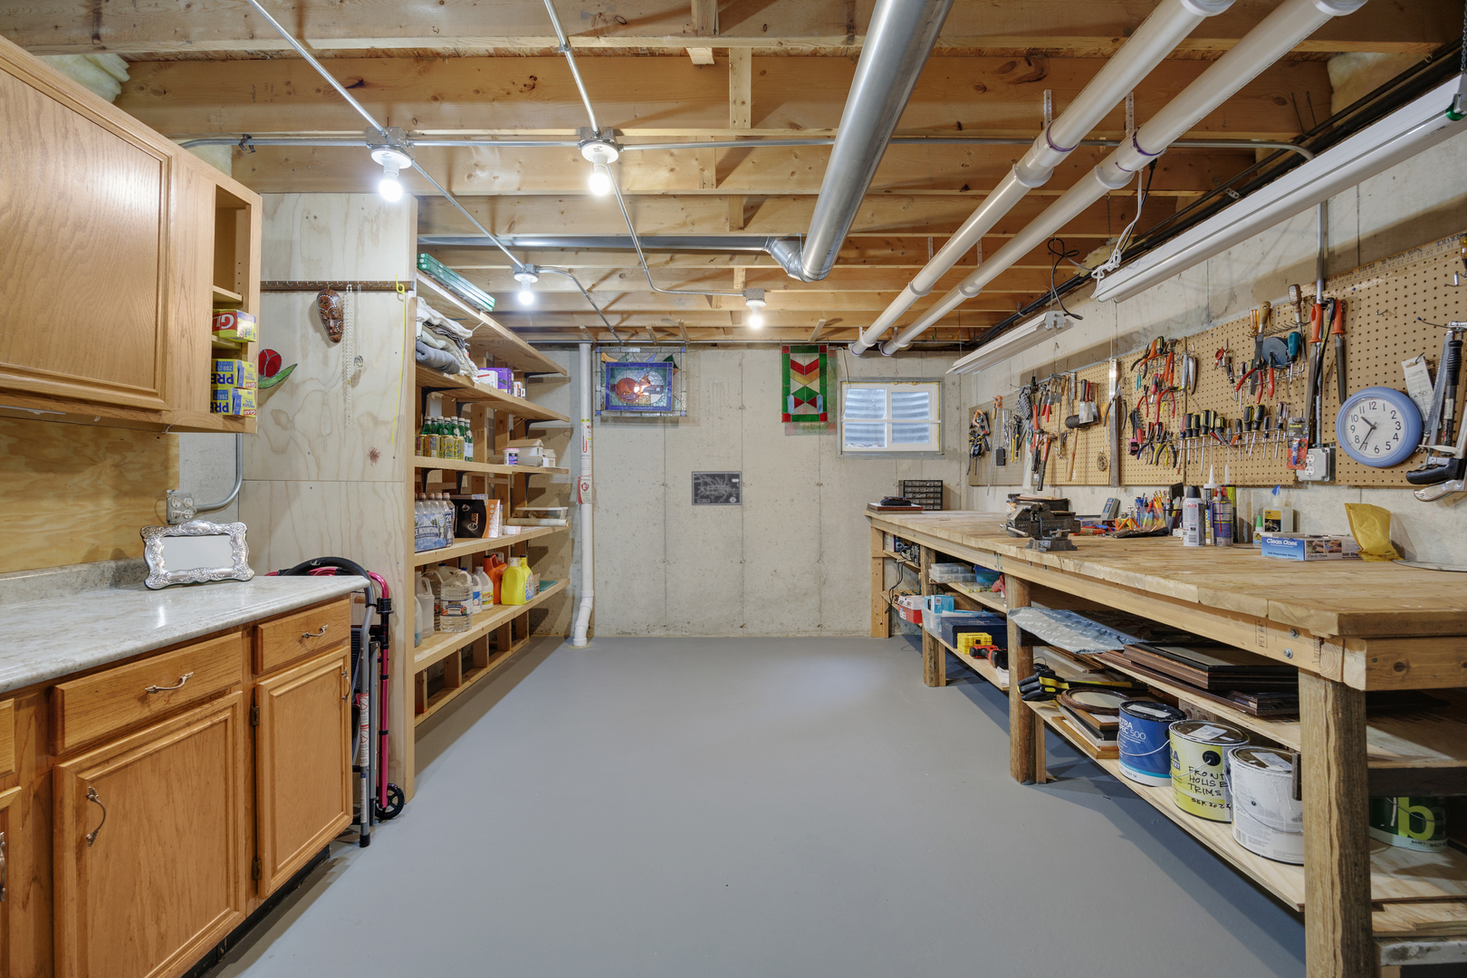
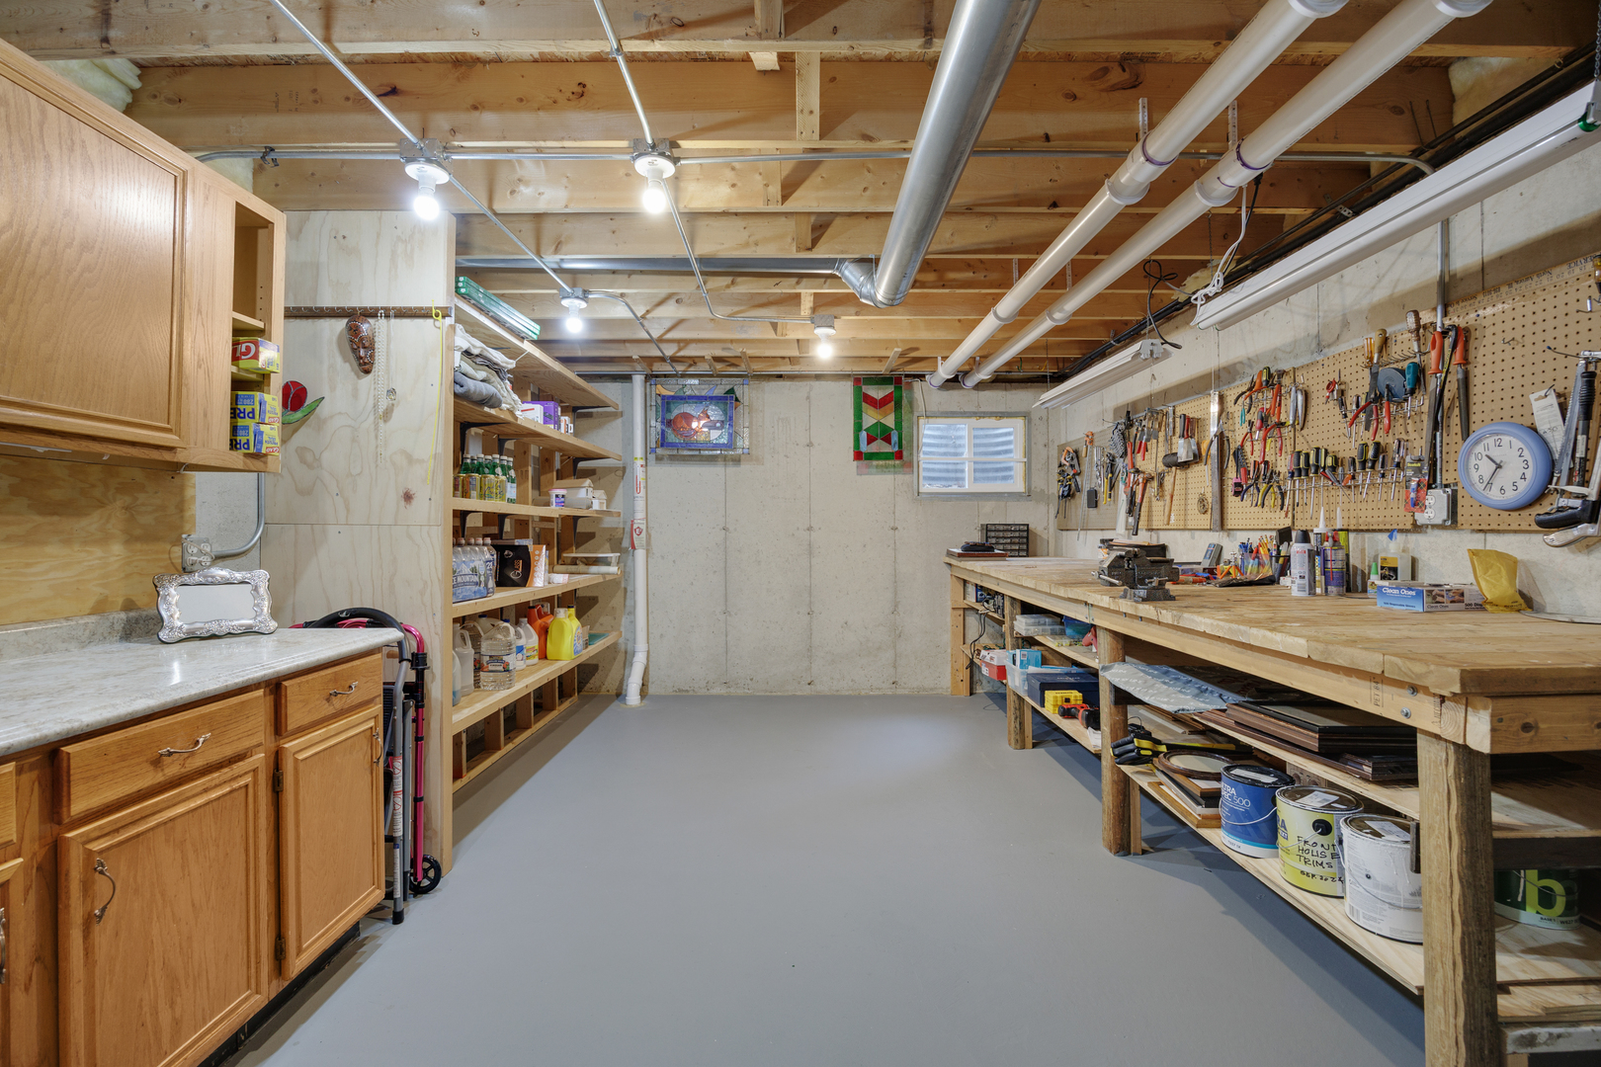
- wall art [691,470,742,506]
